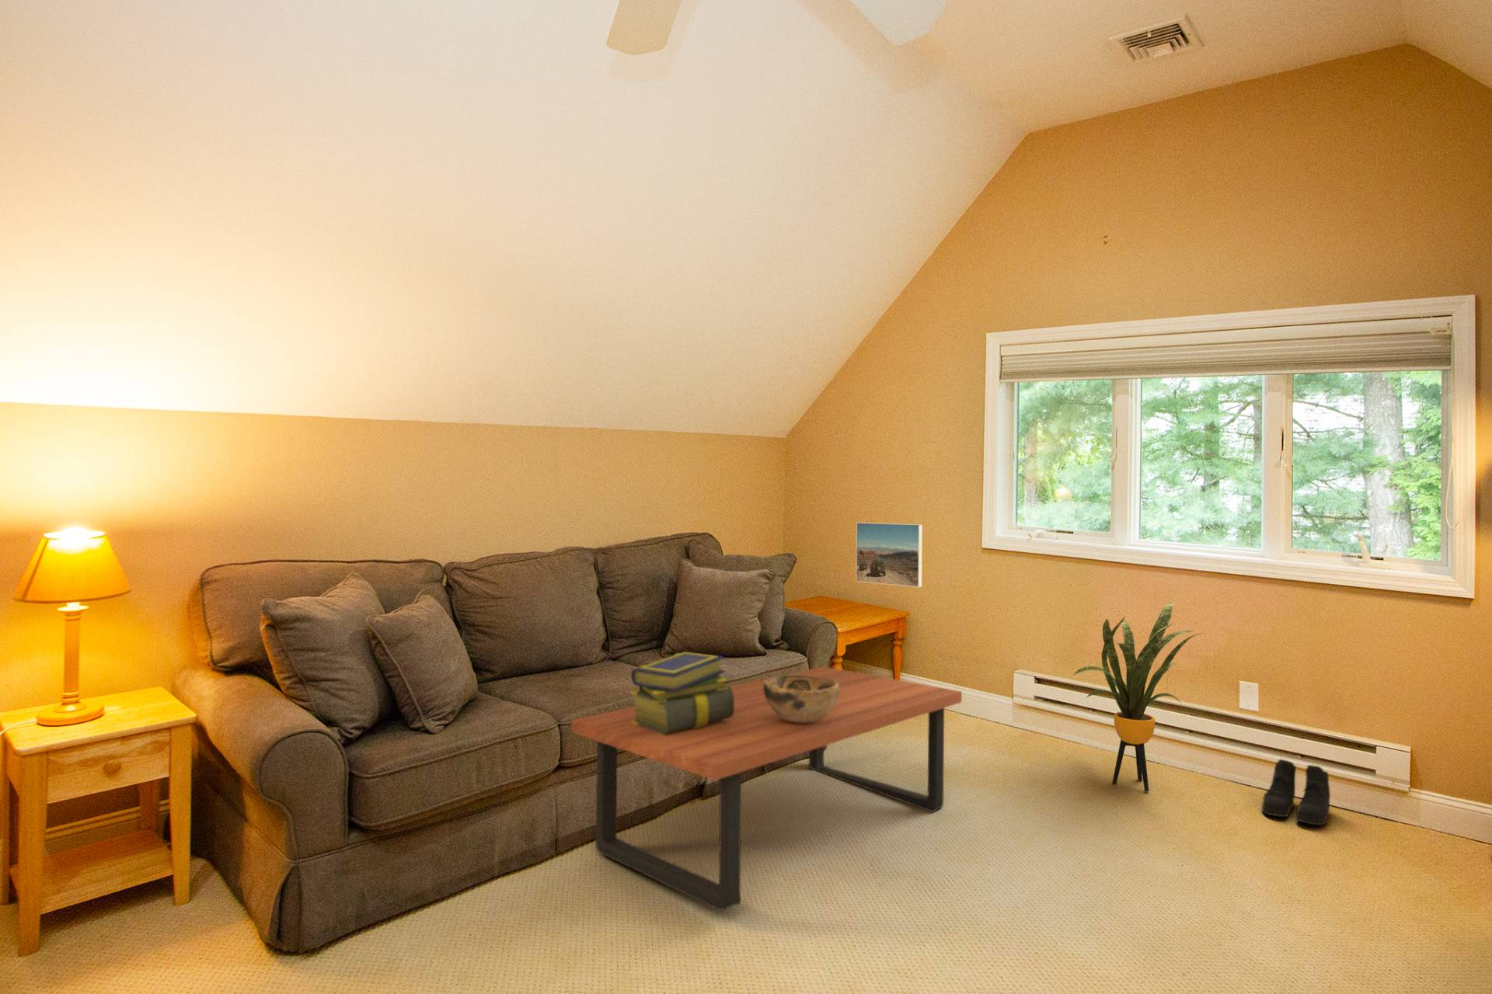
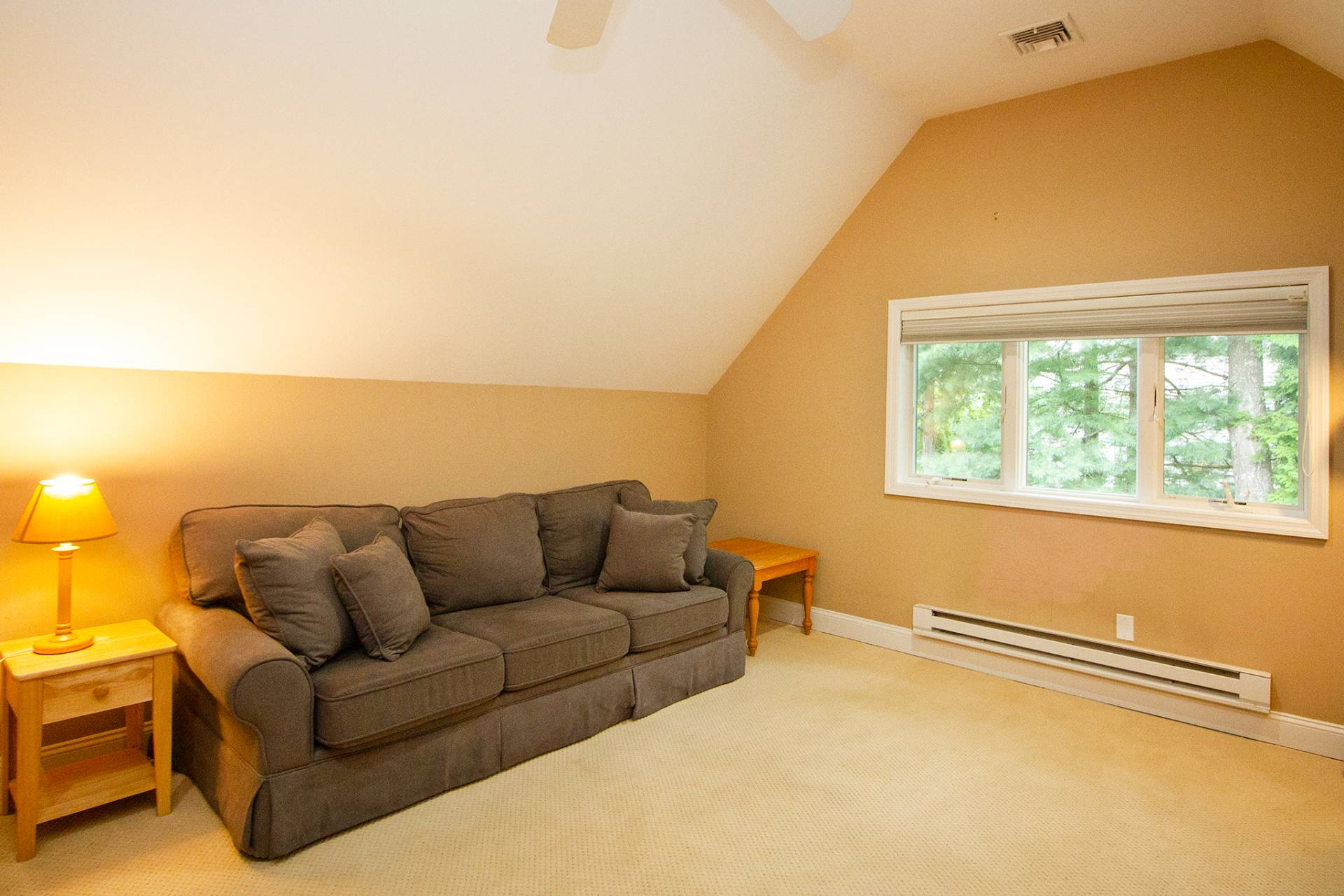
- coffee table [571,666,962,912]
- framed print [855,521,924,588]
- boots [1261,759,1331,826]
- stack of books [631,651,734,734]
- house plant [1072,601,1201,792]
- decorative bowl [764,674,839,723]
